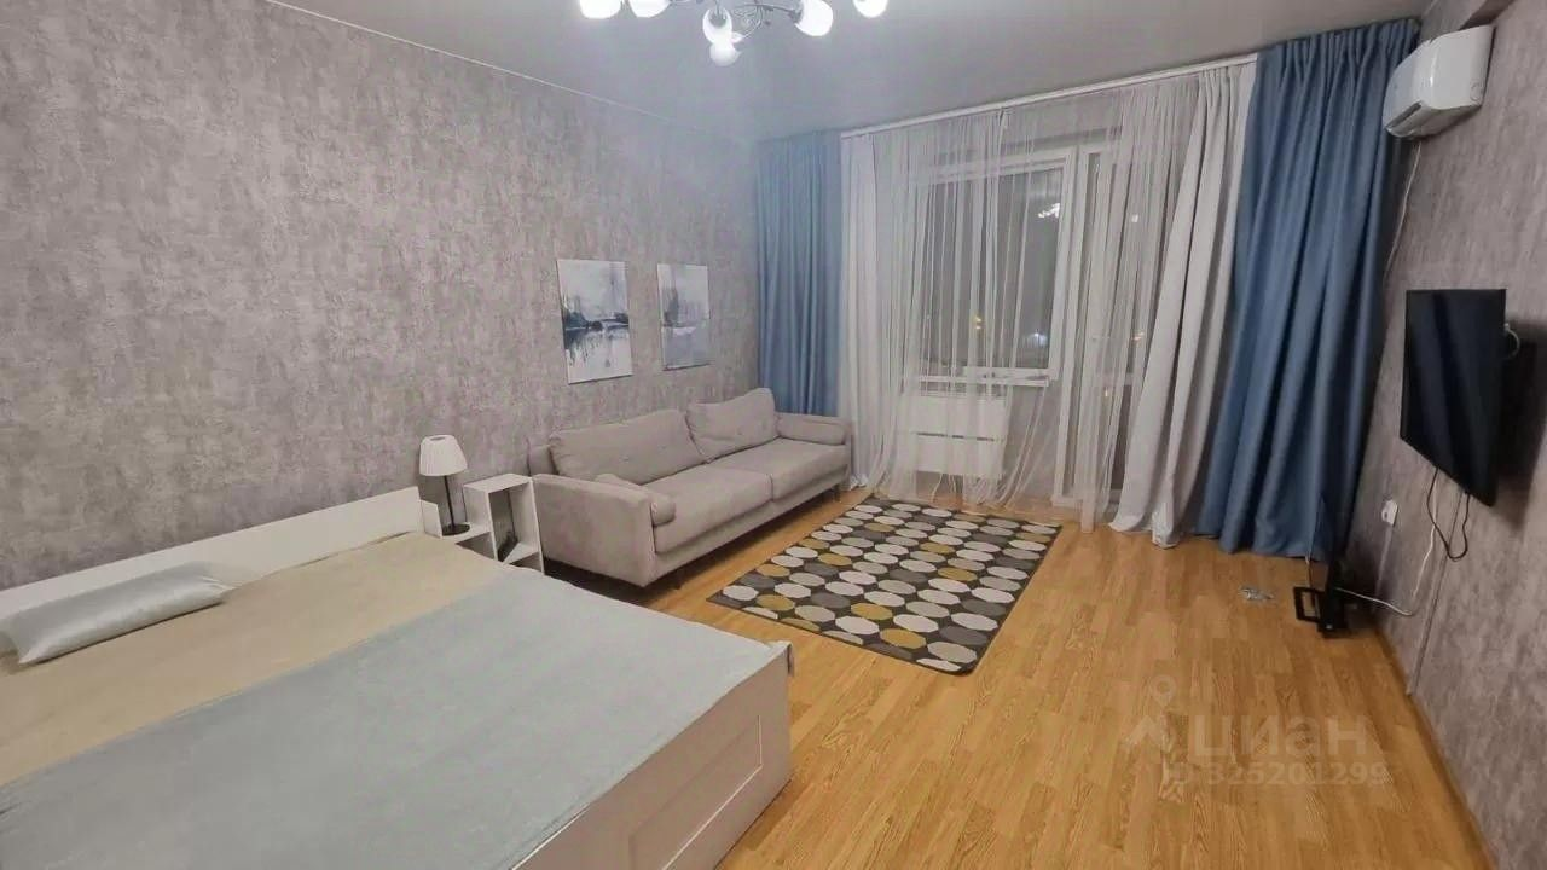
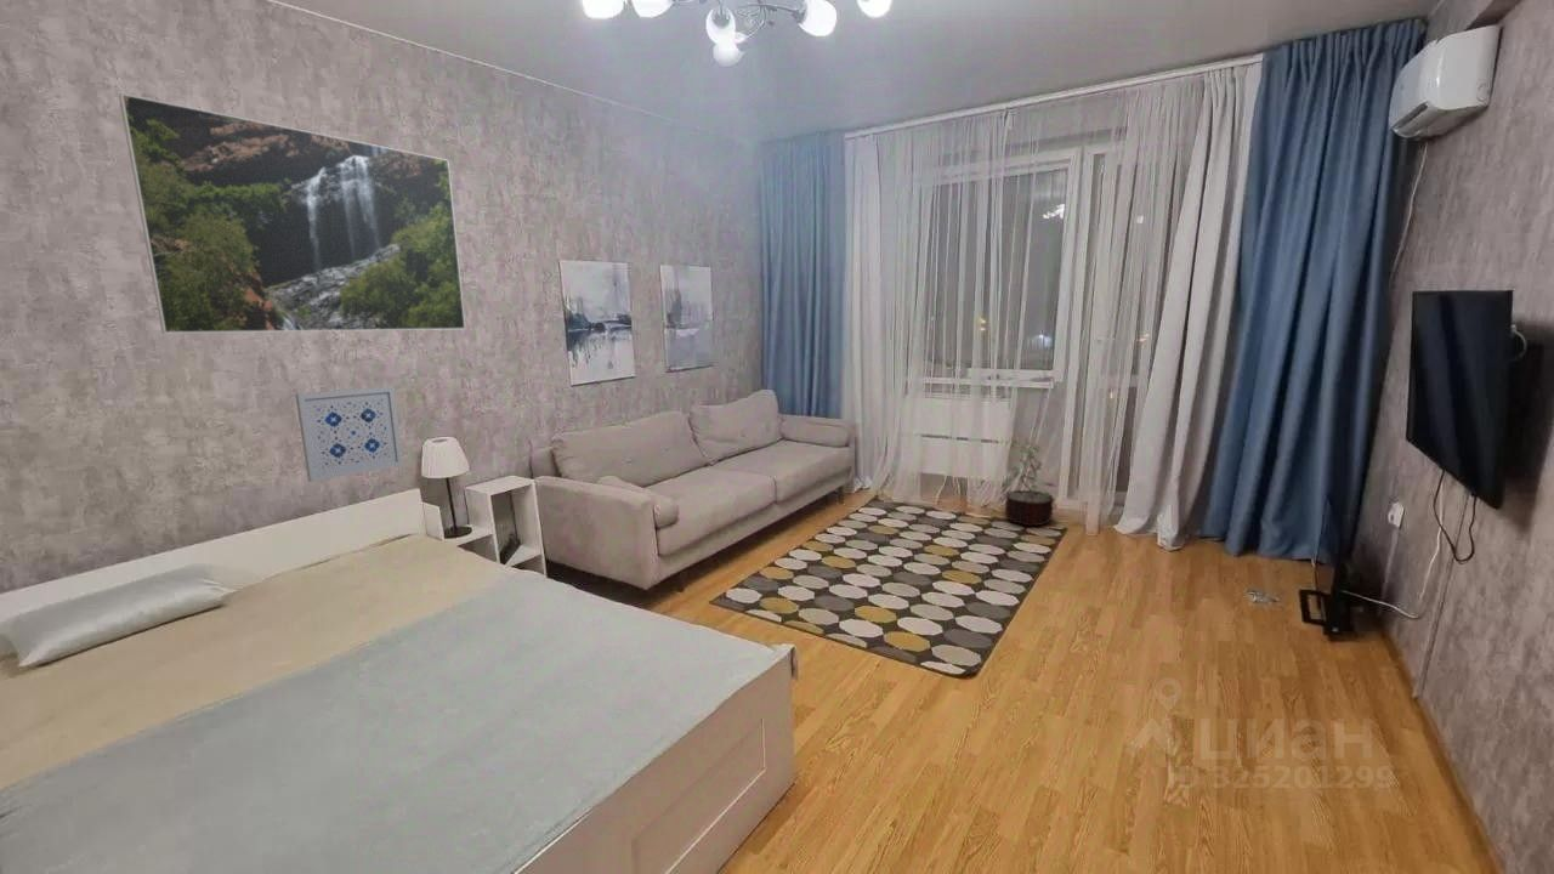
+ wall art [294,385,404,483]
+ decorative plant [1002,438,1056,527]
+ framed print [118,92,466,335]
